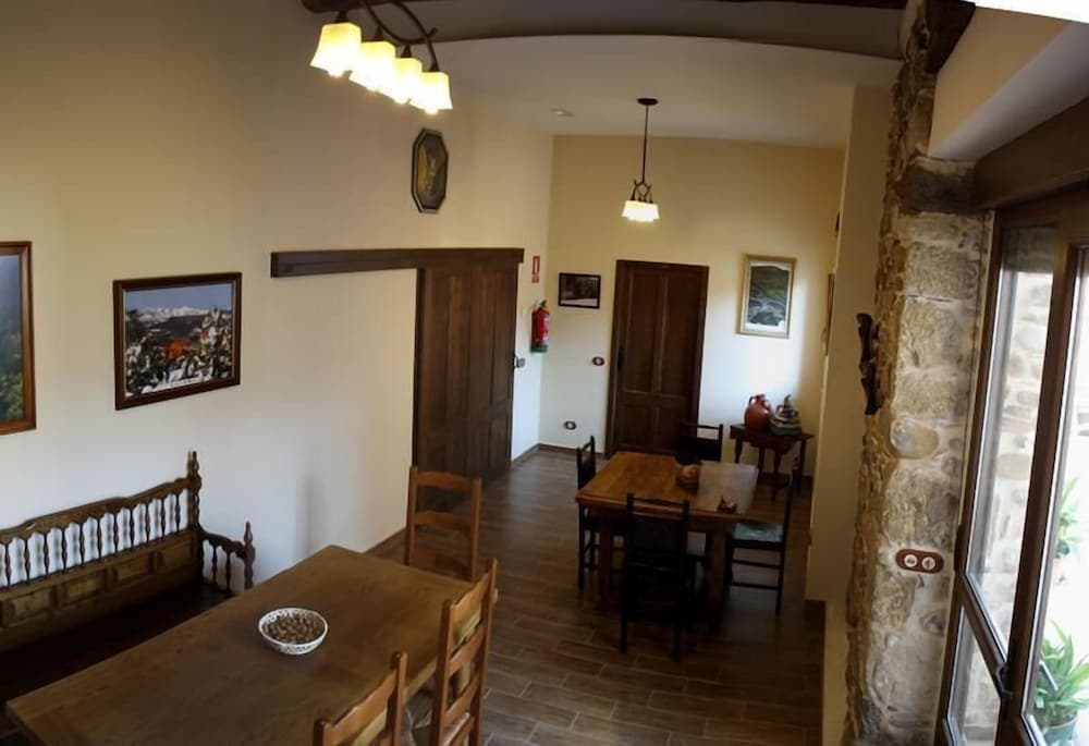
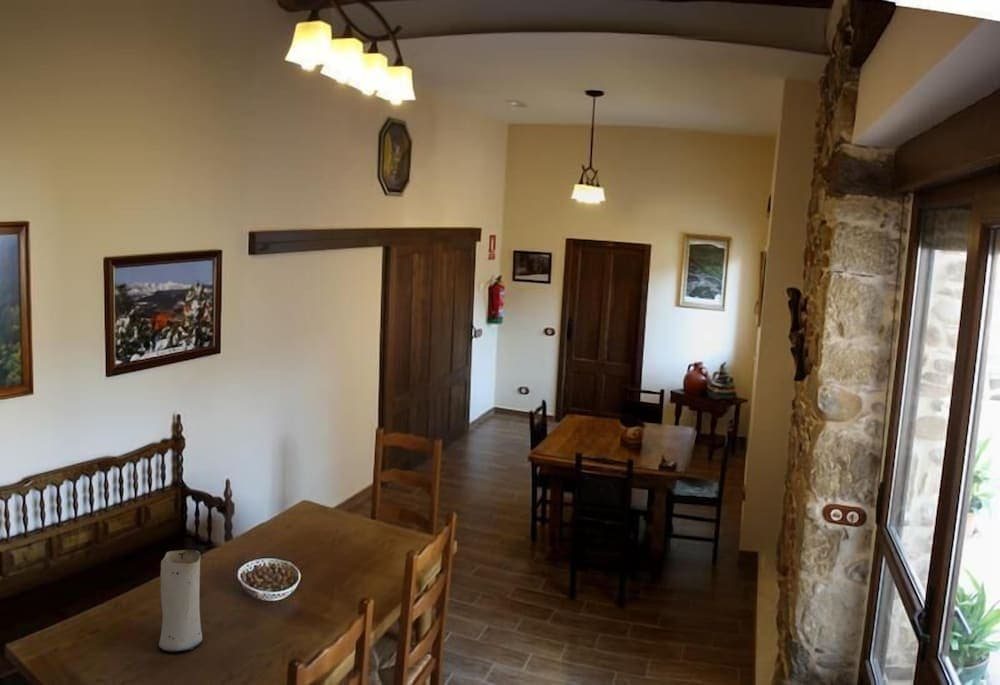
+ vase [158,549,203,653]
